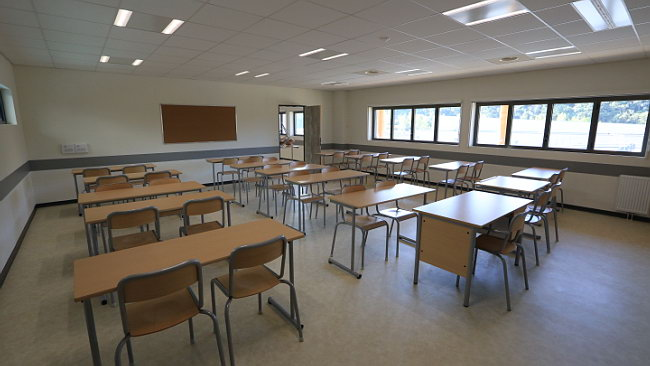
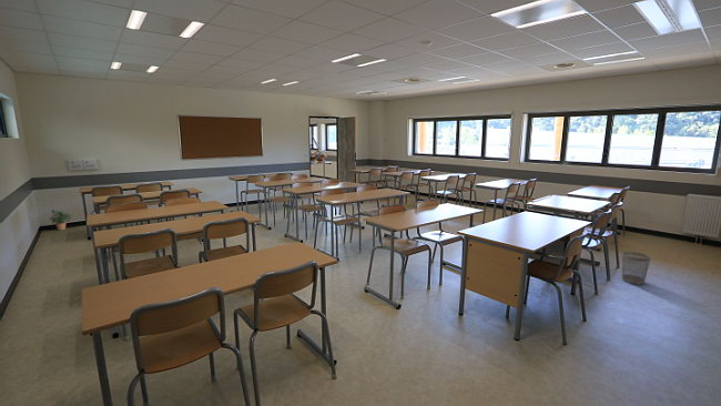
+ wastebasket [621,251,652,285]
+ potted plant [49,210,73,231]
